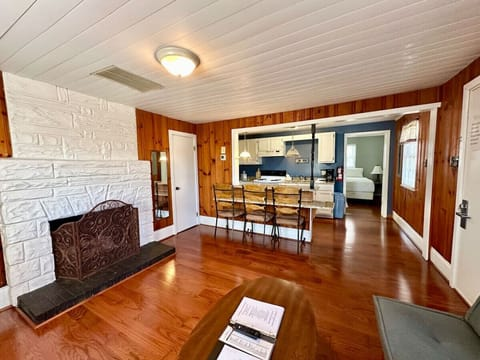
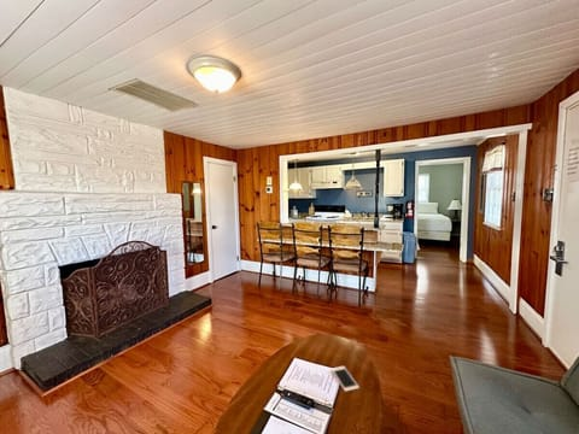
+ cell phone [331,365,361,393]
